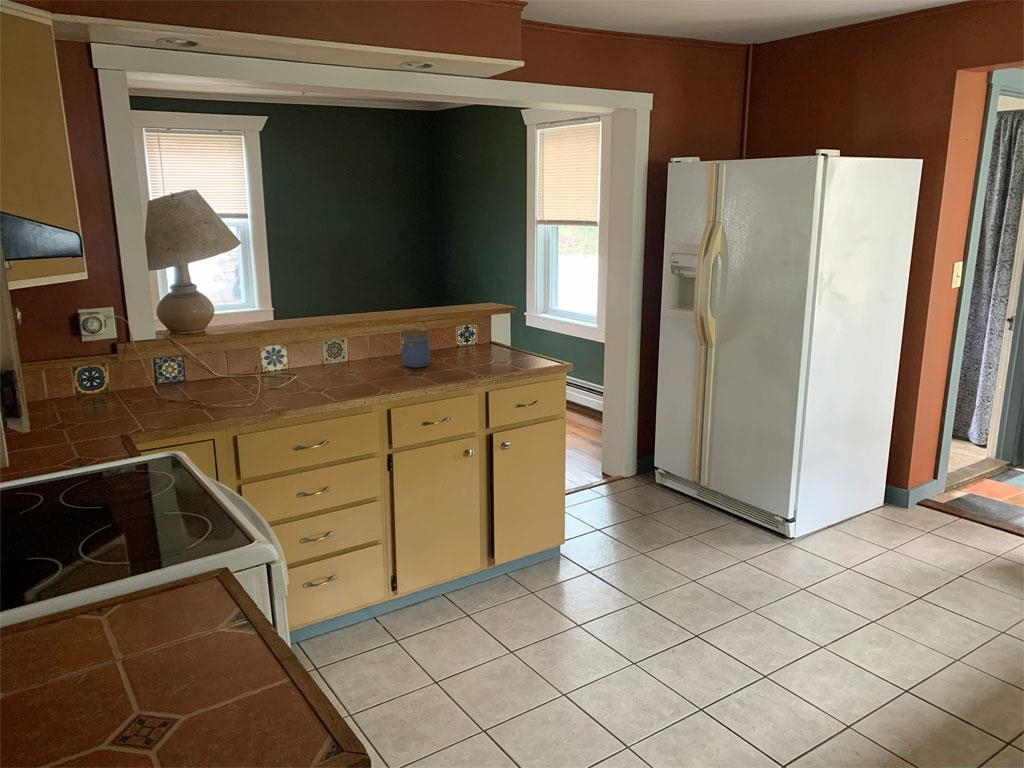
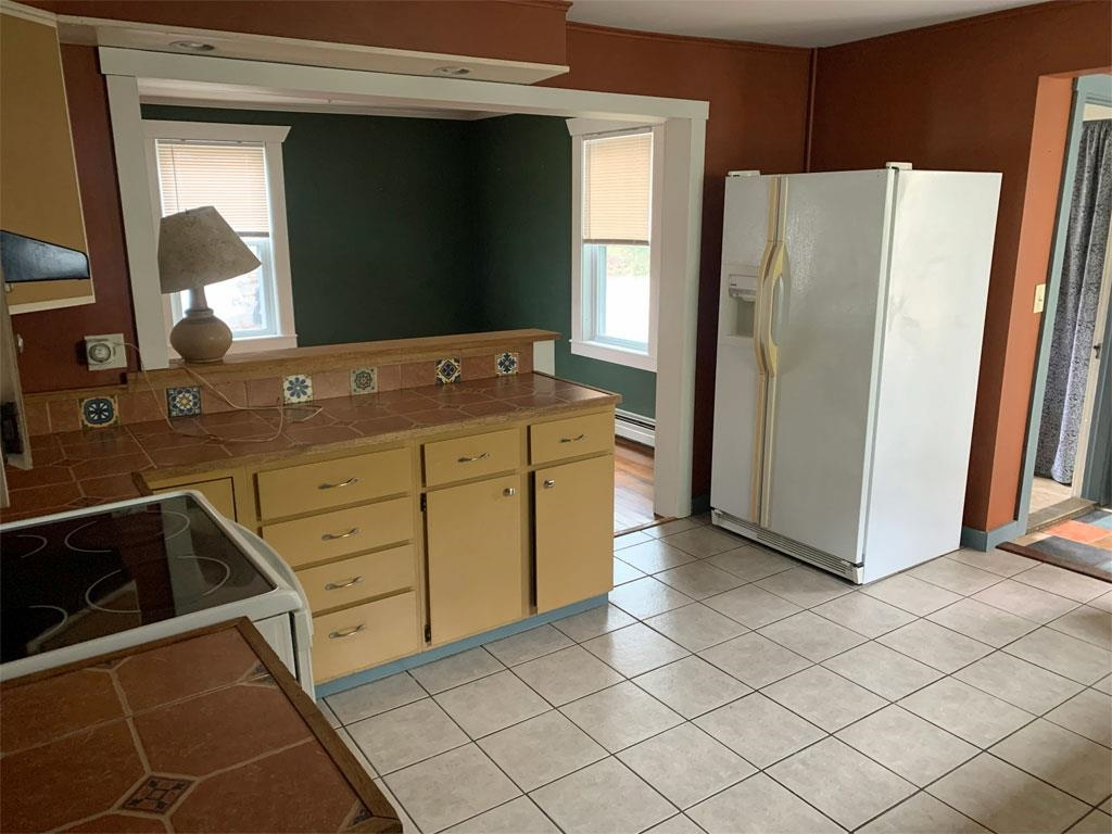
- jar [401,326,431,368]
